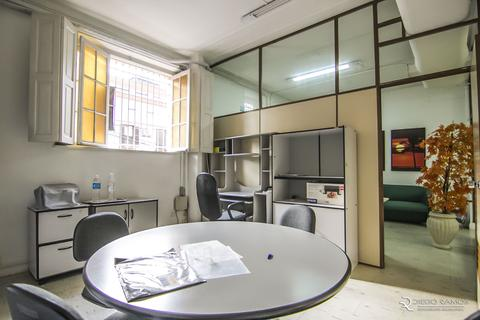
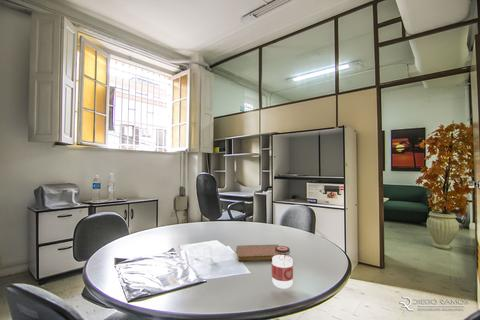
+ notebook [236,243,281,262]
+ jar [271,245,294,289]
